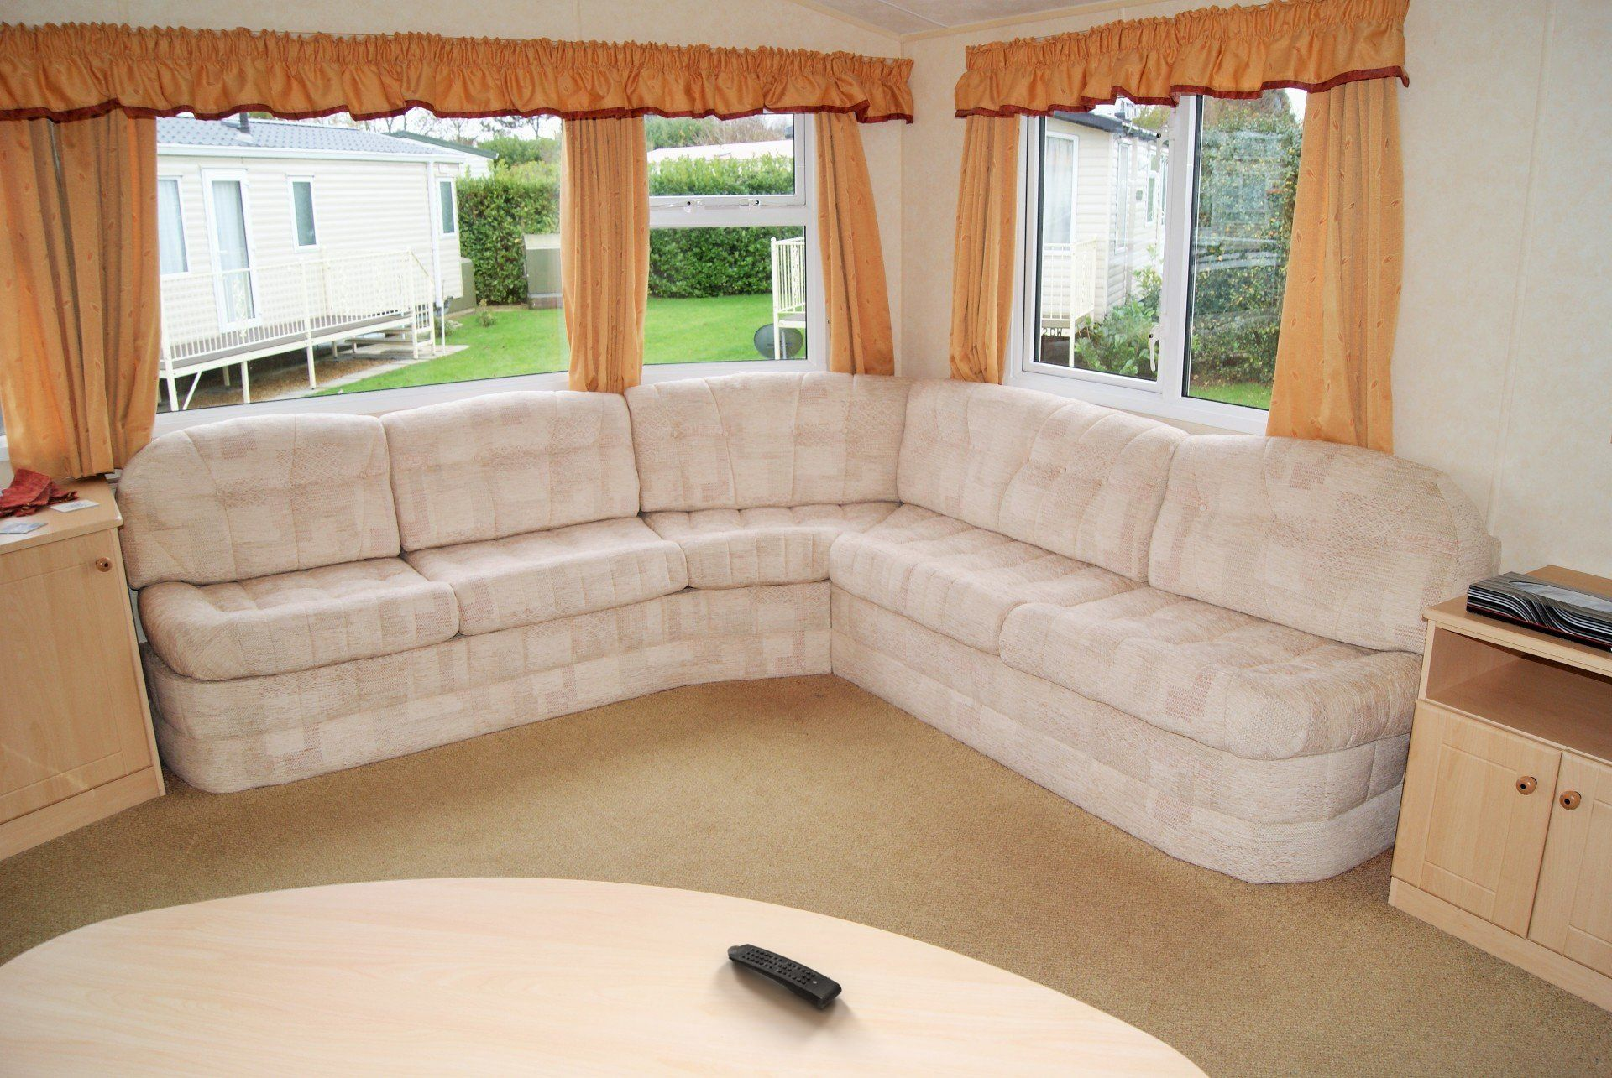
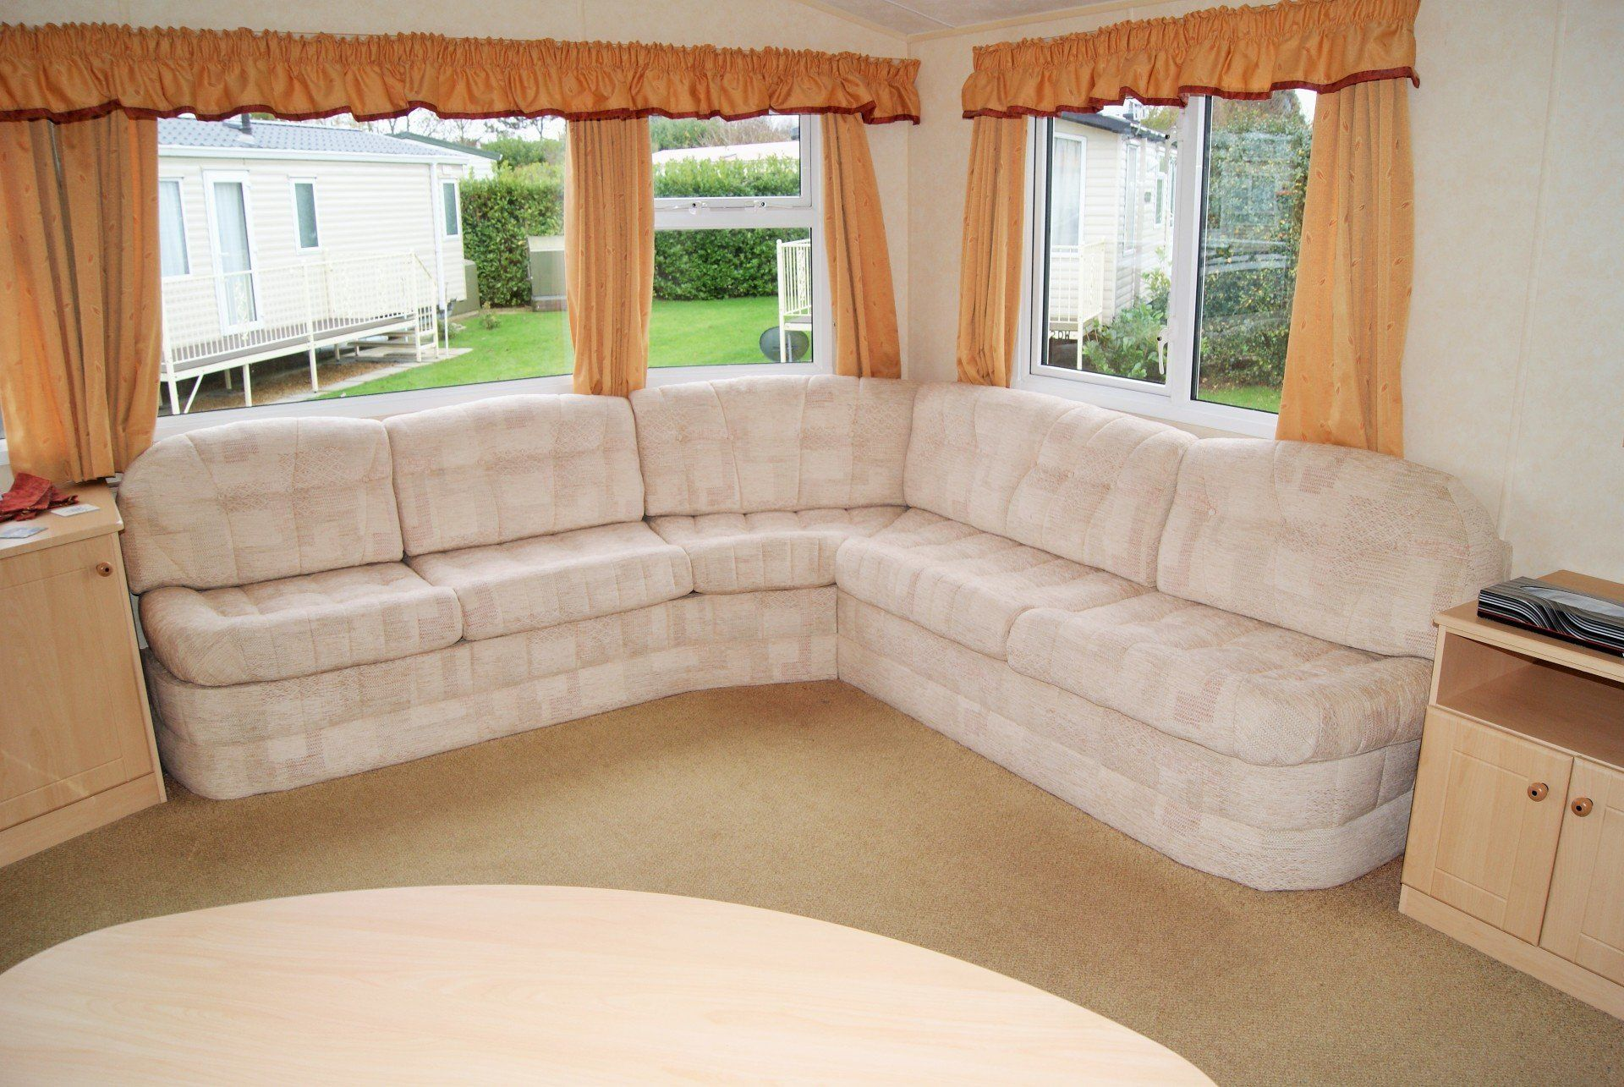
- remote control [726,943,843,1009]
